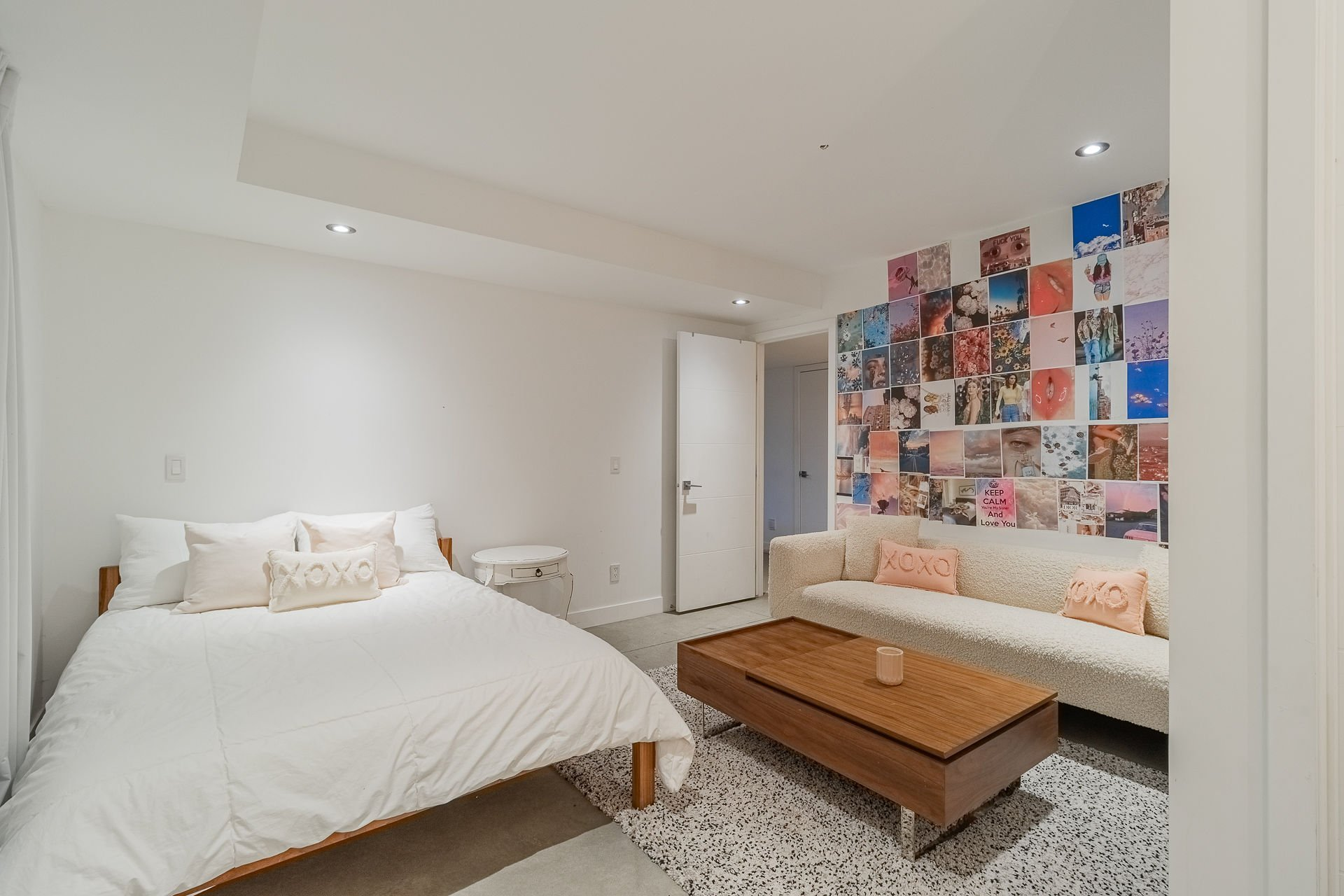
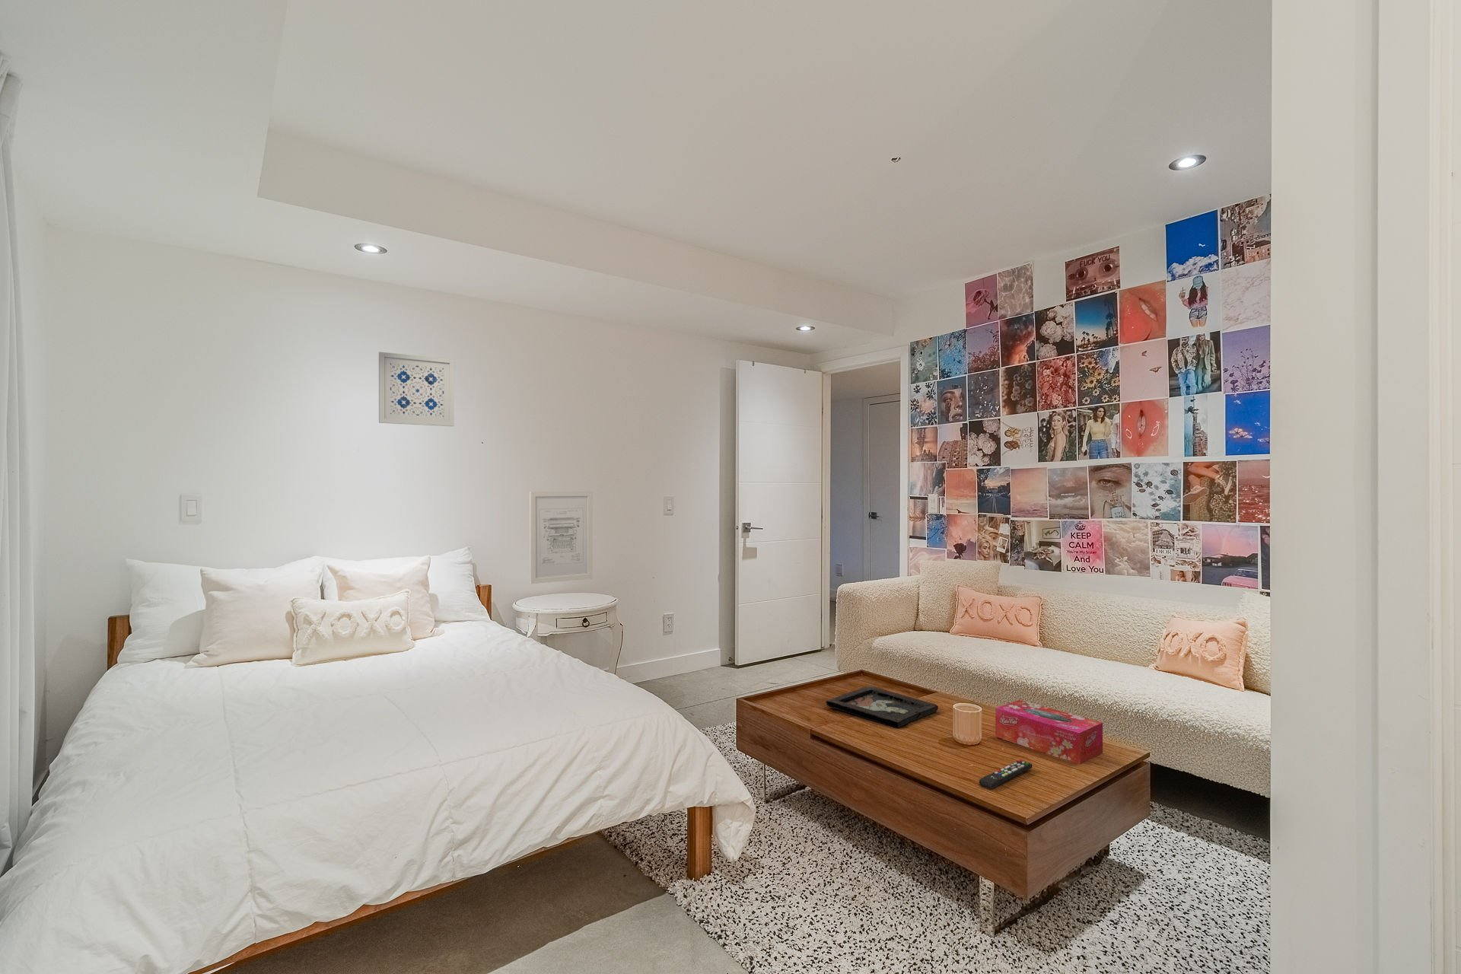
+ tissue box [995,699,1103,764]
+ decorative tray [825,686,939,728]
+ remote control [978,760,1034,790]
+ wall art [378,351,455,427]
+ wall art [528,490,594,585]
